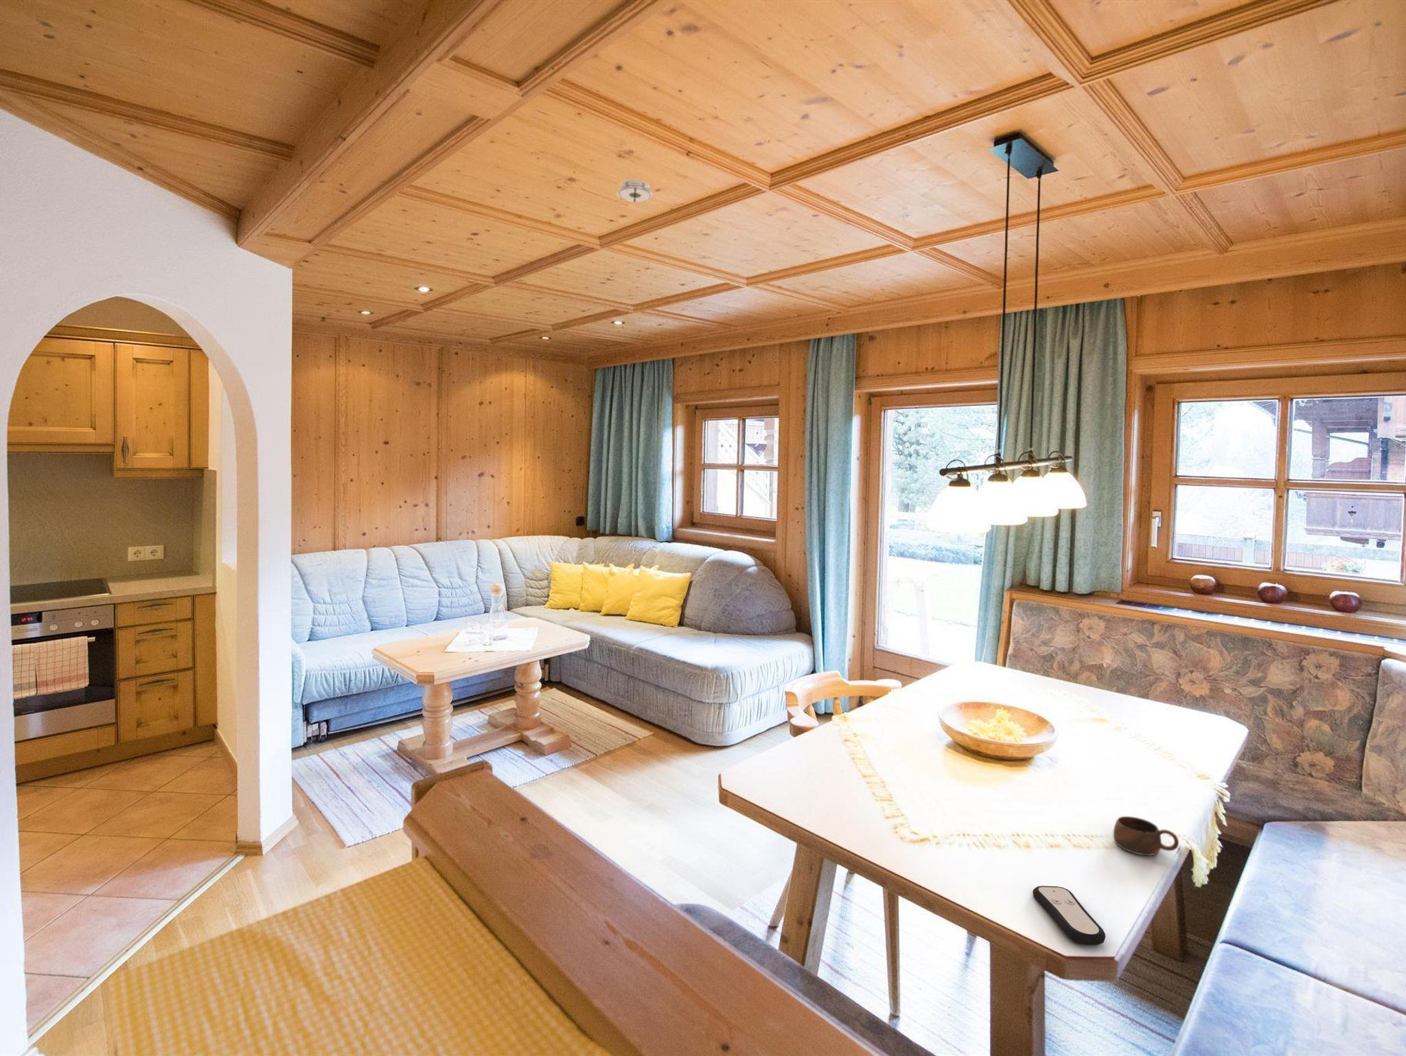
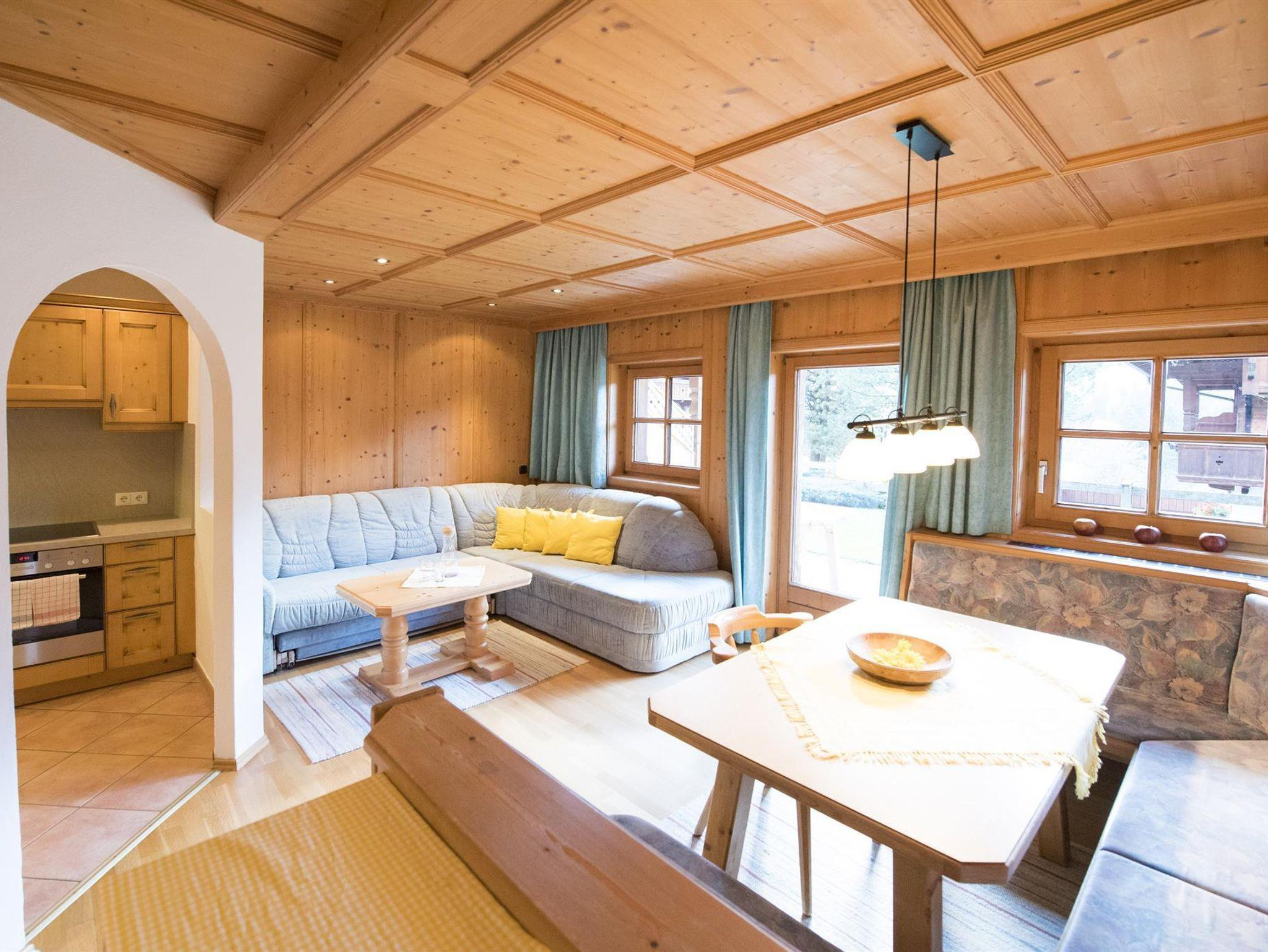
- remote control [1032,885,1106,945]
- cup [1113,815,1180,856]
- smoke detector [614,179,653,203]
